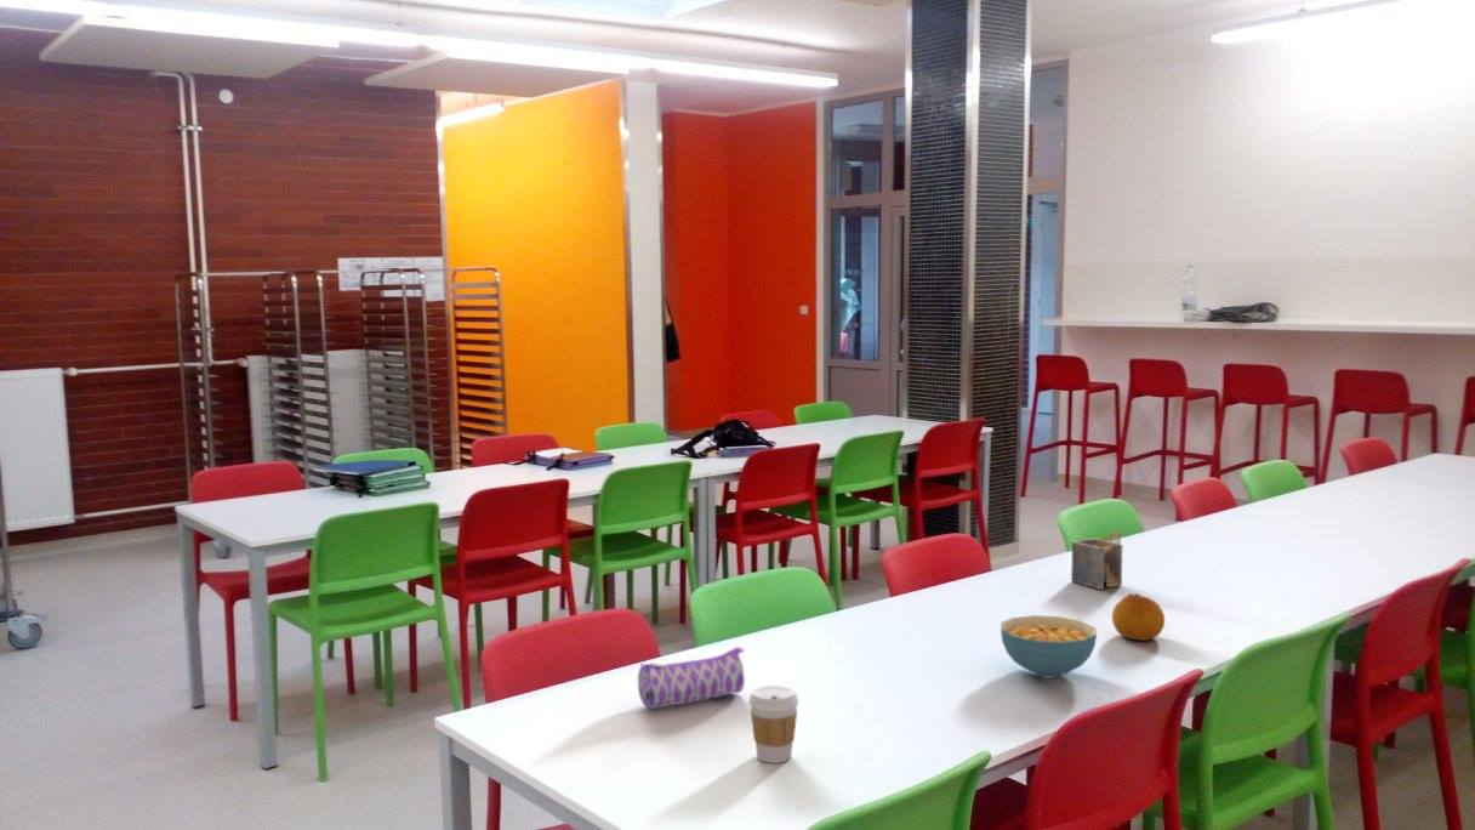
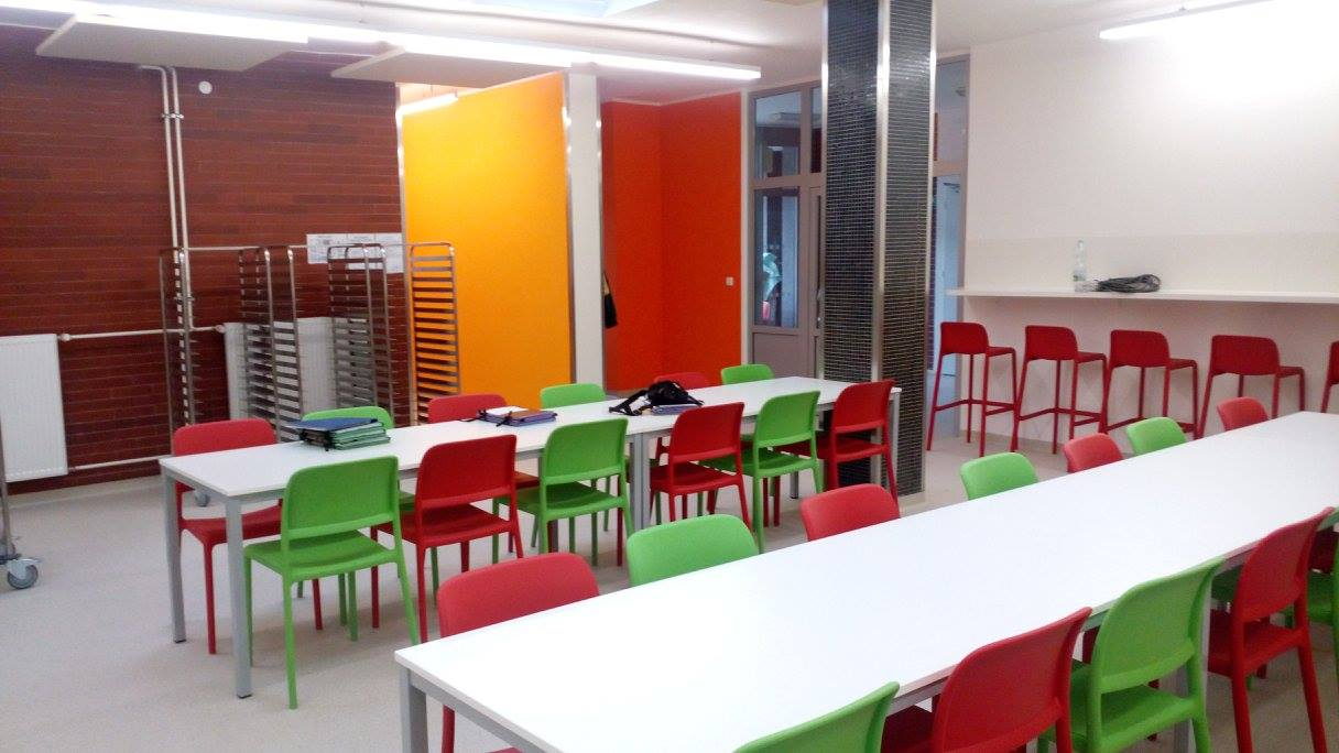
- coffee cup [747,684,799,764]
- napkin holder [1070,529,1123,591]
- pencil case [637,646,746,710]
- cereal bowl [1000,614,1098,680]
- fruit [1111,592,1166,642]
